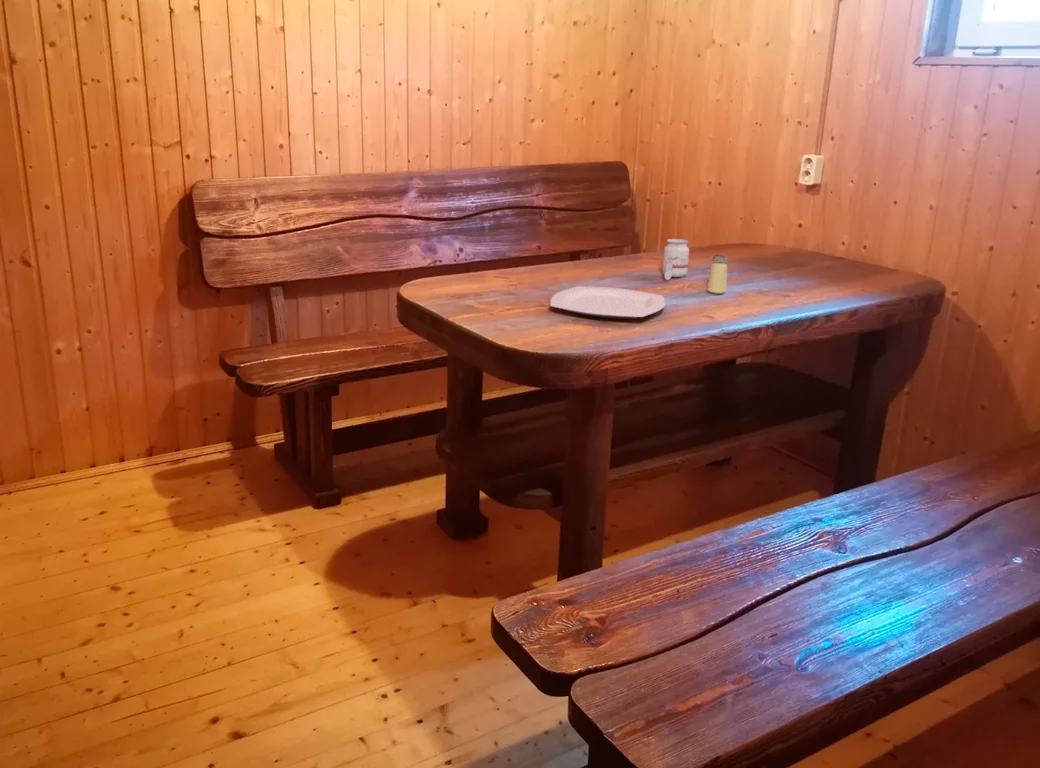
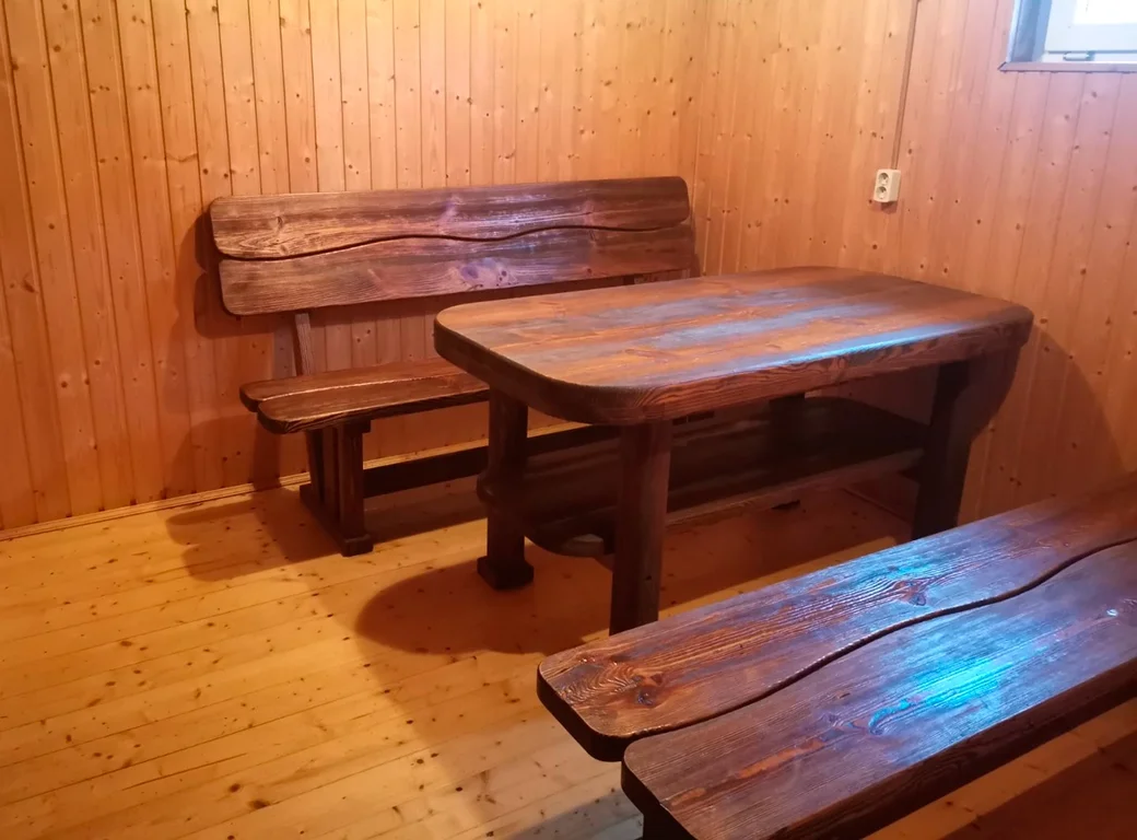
- candle [661,238,690,281]
- plate [549,285,666,320]
- saltshaker [706,253,729,295]
